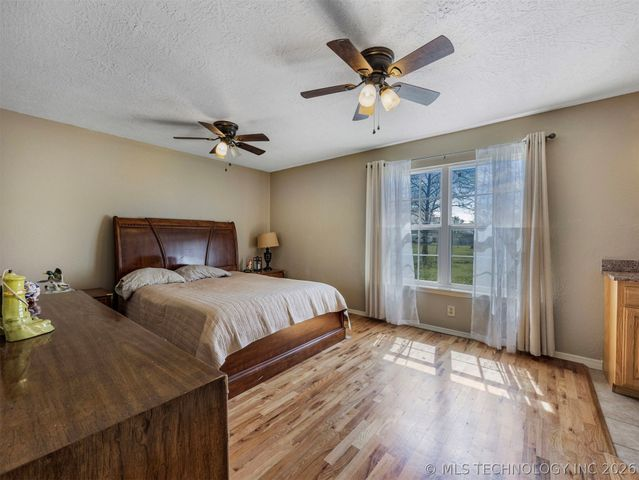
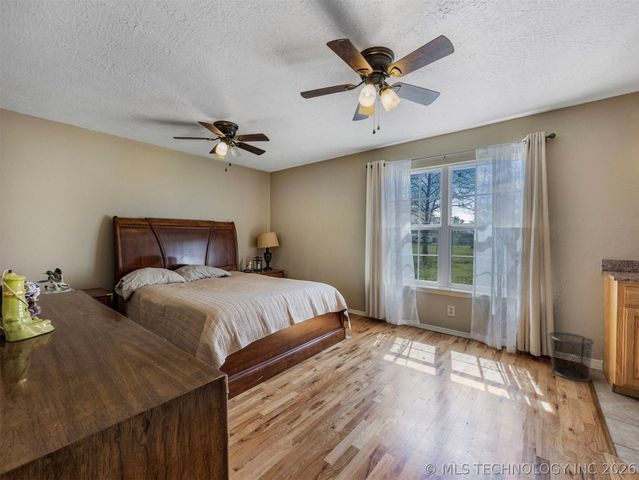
+ waste bin [547,331,595,382]
